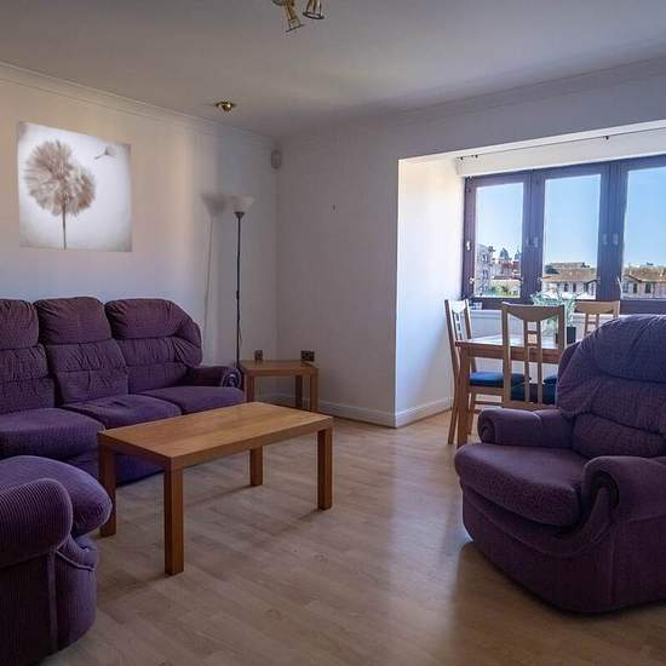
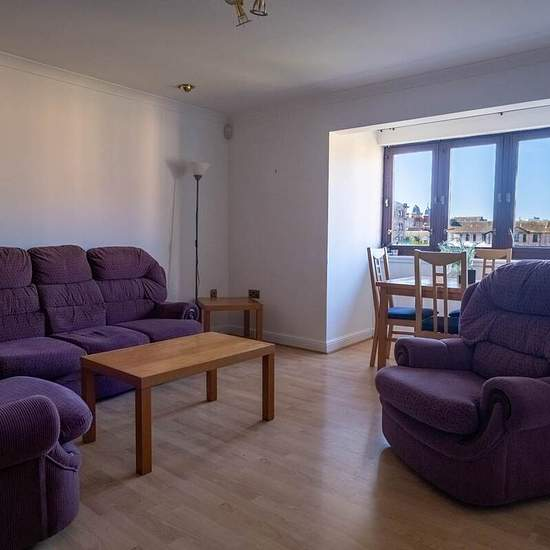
- wall art [15,120,133,253]
